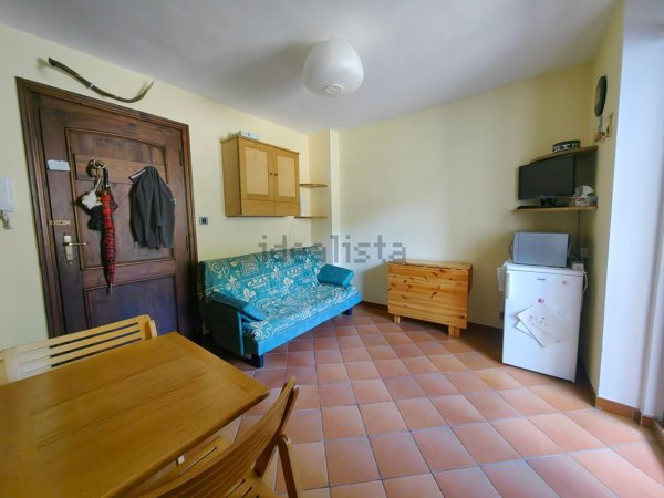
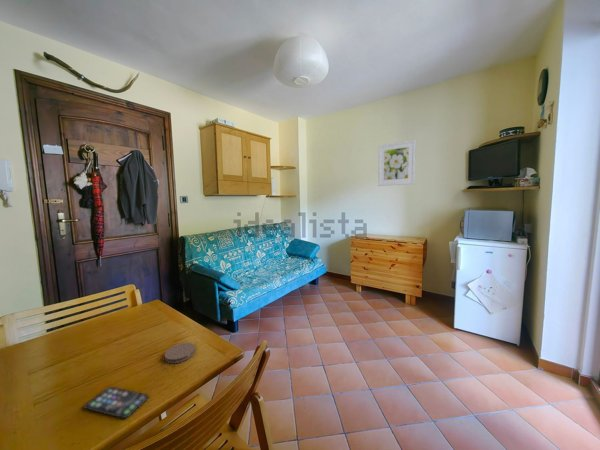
+ coaster [164,342,196,364]
+ smartphone [83,386,149,419]
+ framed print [377,139,417,187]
